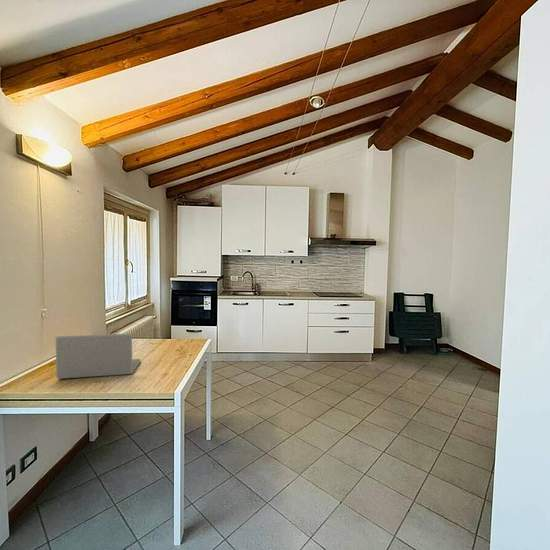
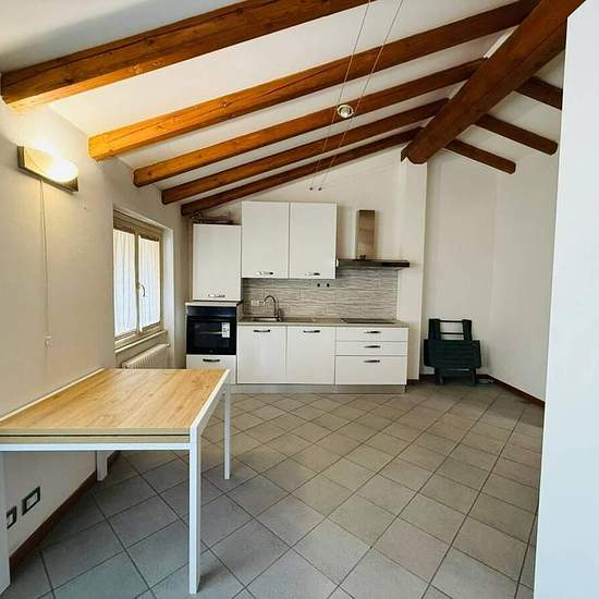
- laptop [54,332,142,380]
